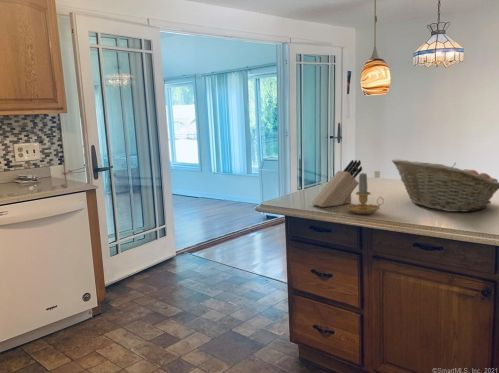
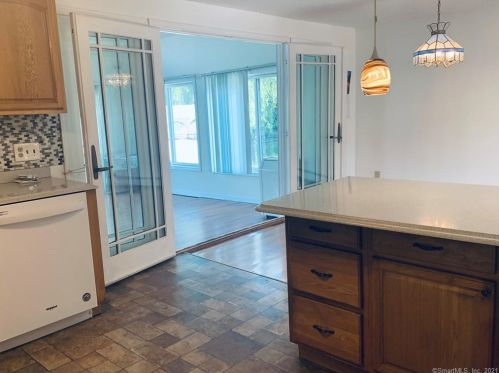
- fruit basket [391,158,499,213]
- knife block [311,159,363,208]
- candle [346,172,385,215]
